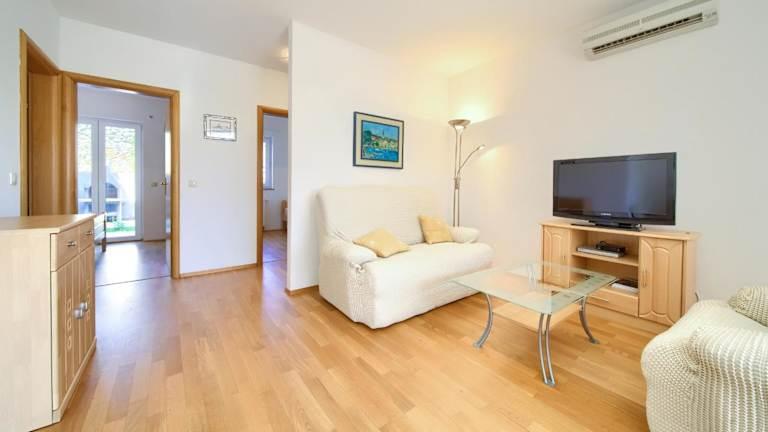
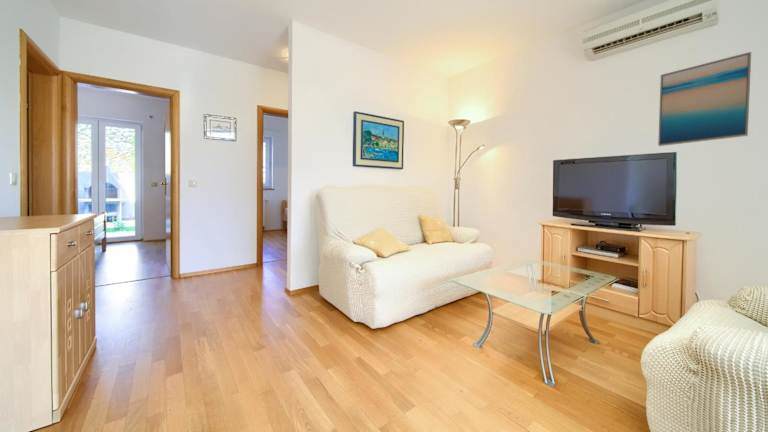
+ wall art [657,51,752,147]
